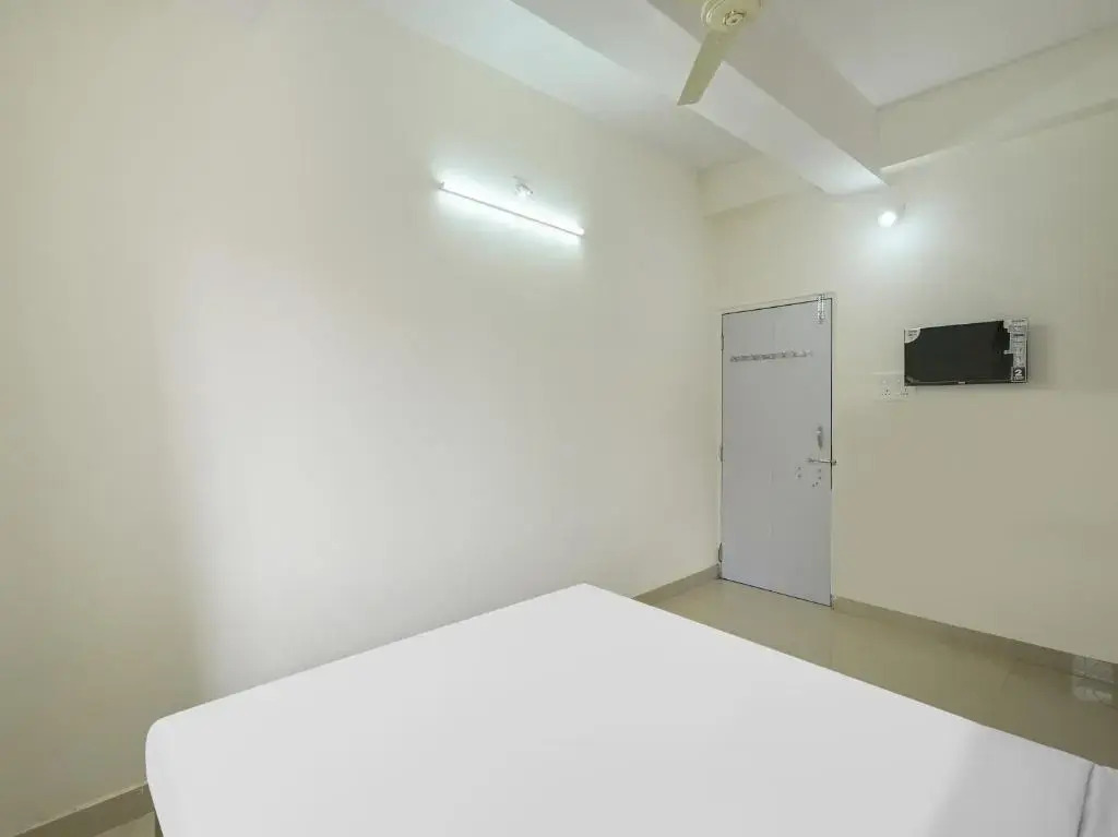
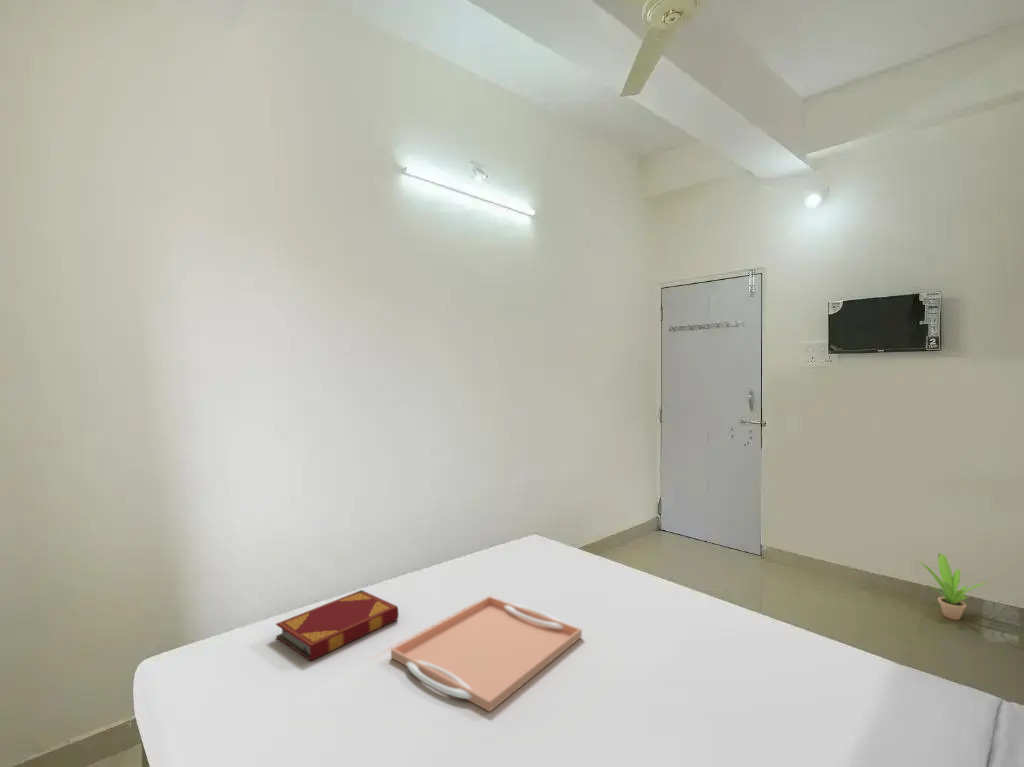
+ hardback book [275,589,399,662]
+ potted plant [918,552,988,621]
+ serving tray [390,595,583,713]
